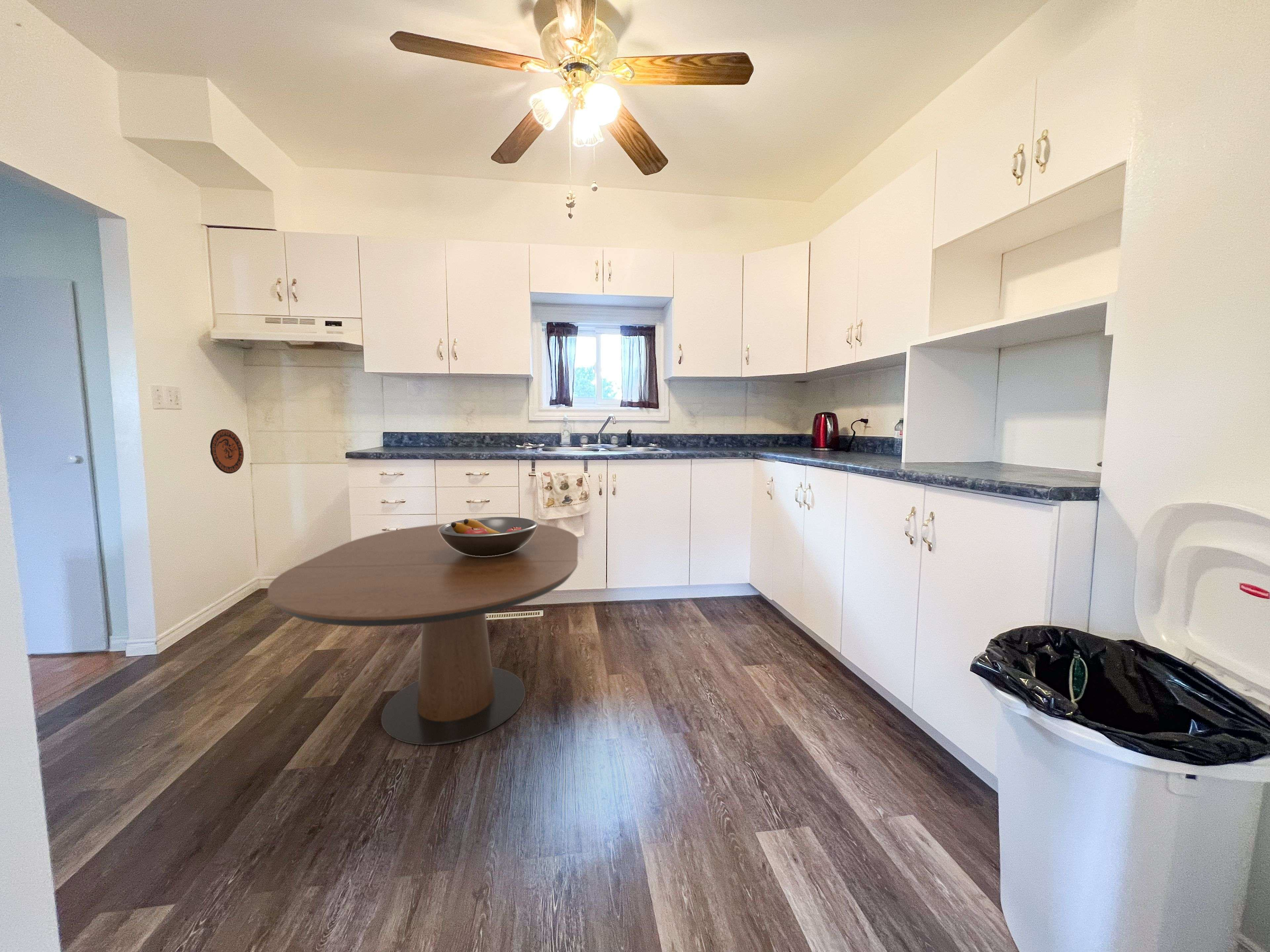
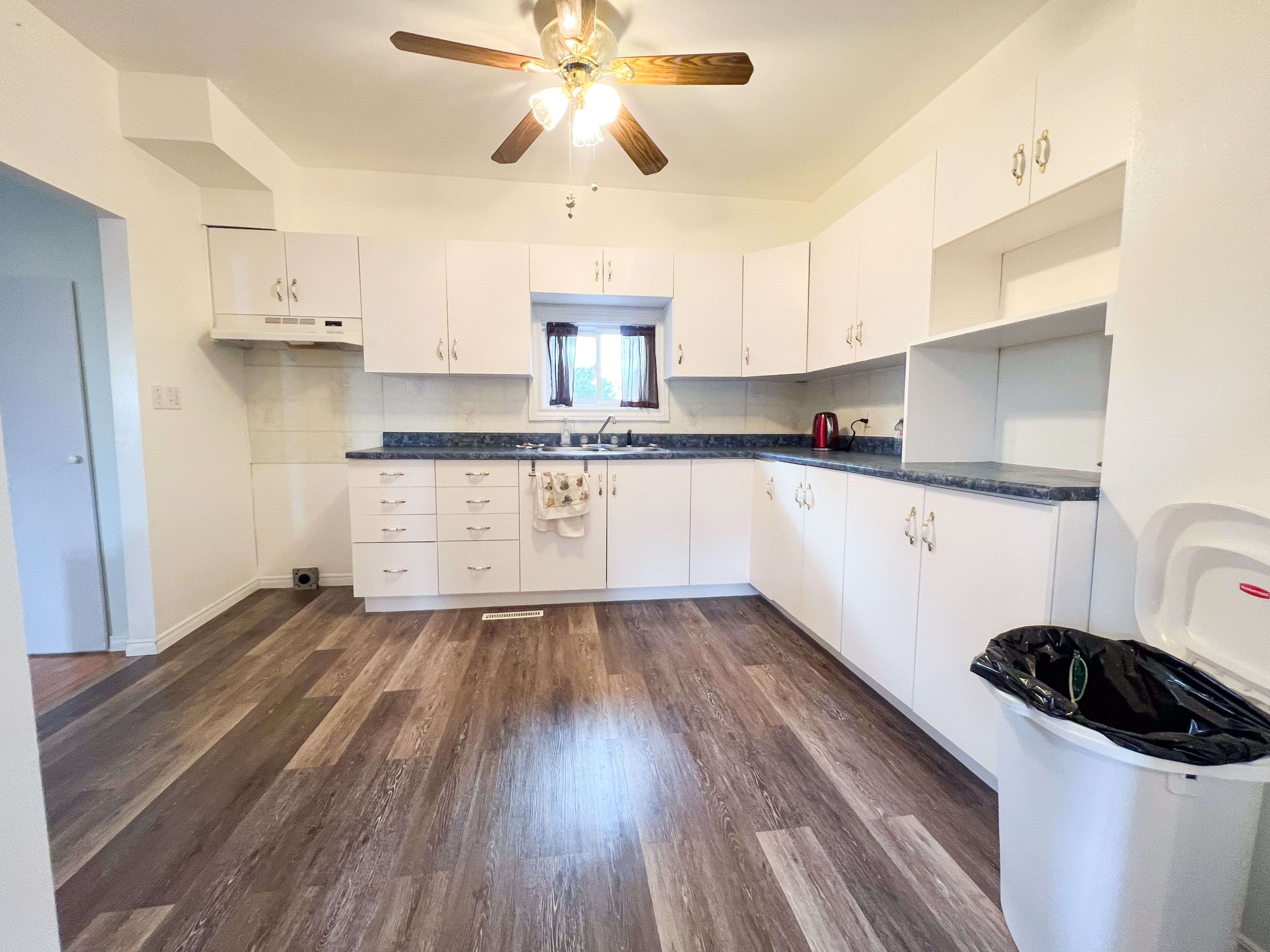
- fruit bowl [439,517,538,556]
- dining table [267,523,579,745]
- decorative plate [210,429,244,474]
